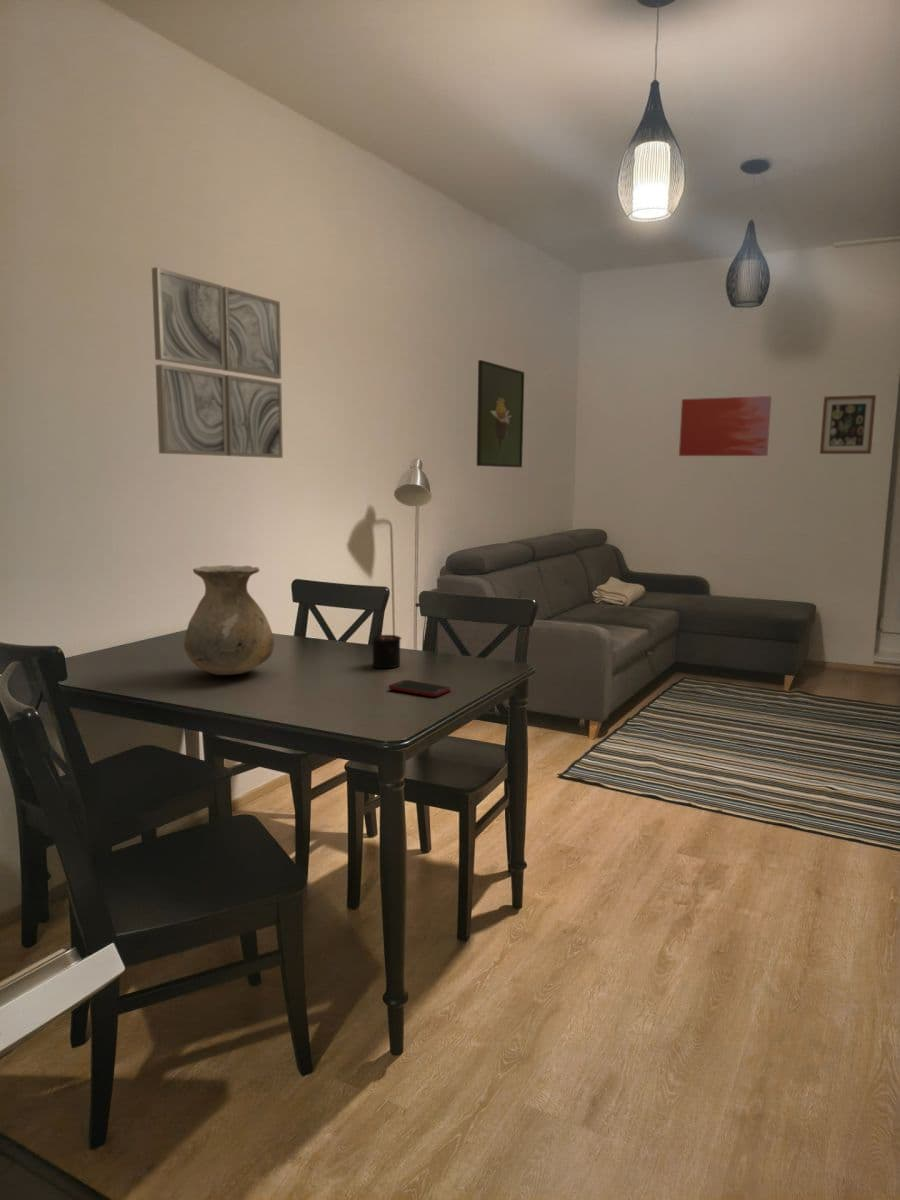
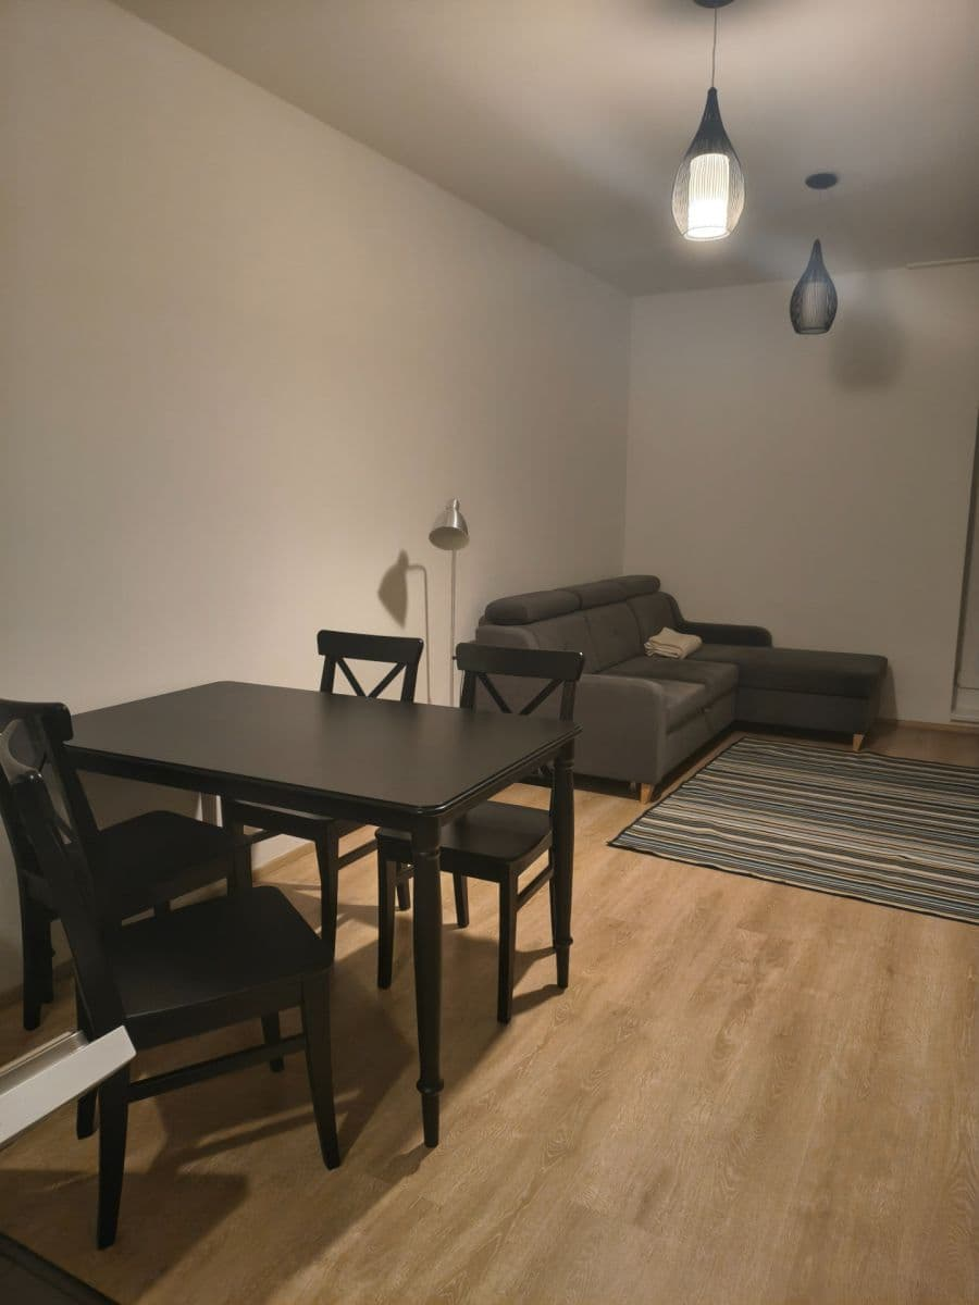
- wall art [819,394,877,455]
- candle [370,624,403,669]
- wall art [151,266,284,459]
- vase [183,564,275,676]
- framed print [476,359,525,468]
- cell phone [388,679,451,698]
- wall art [678,395,772,457]
